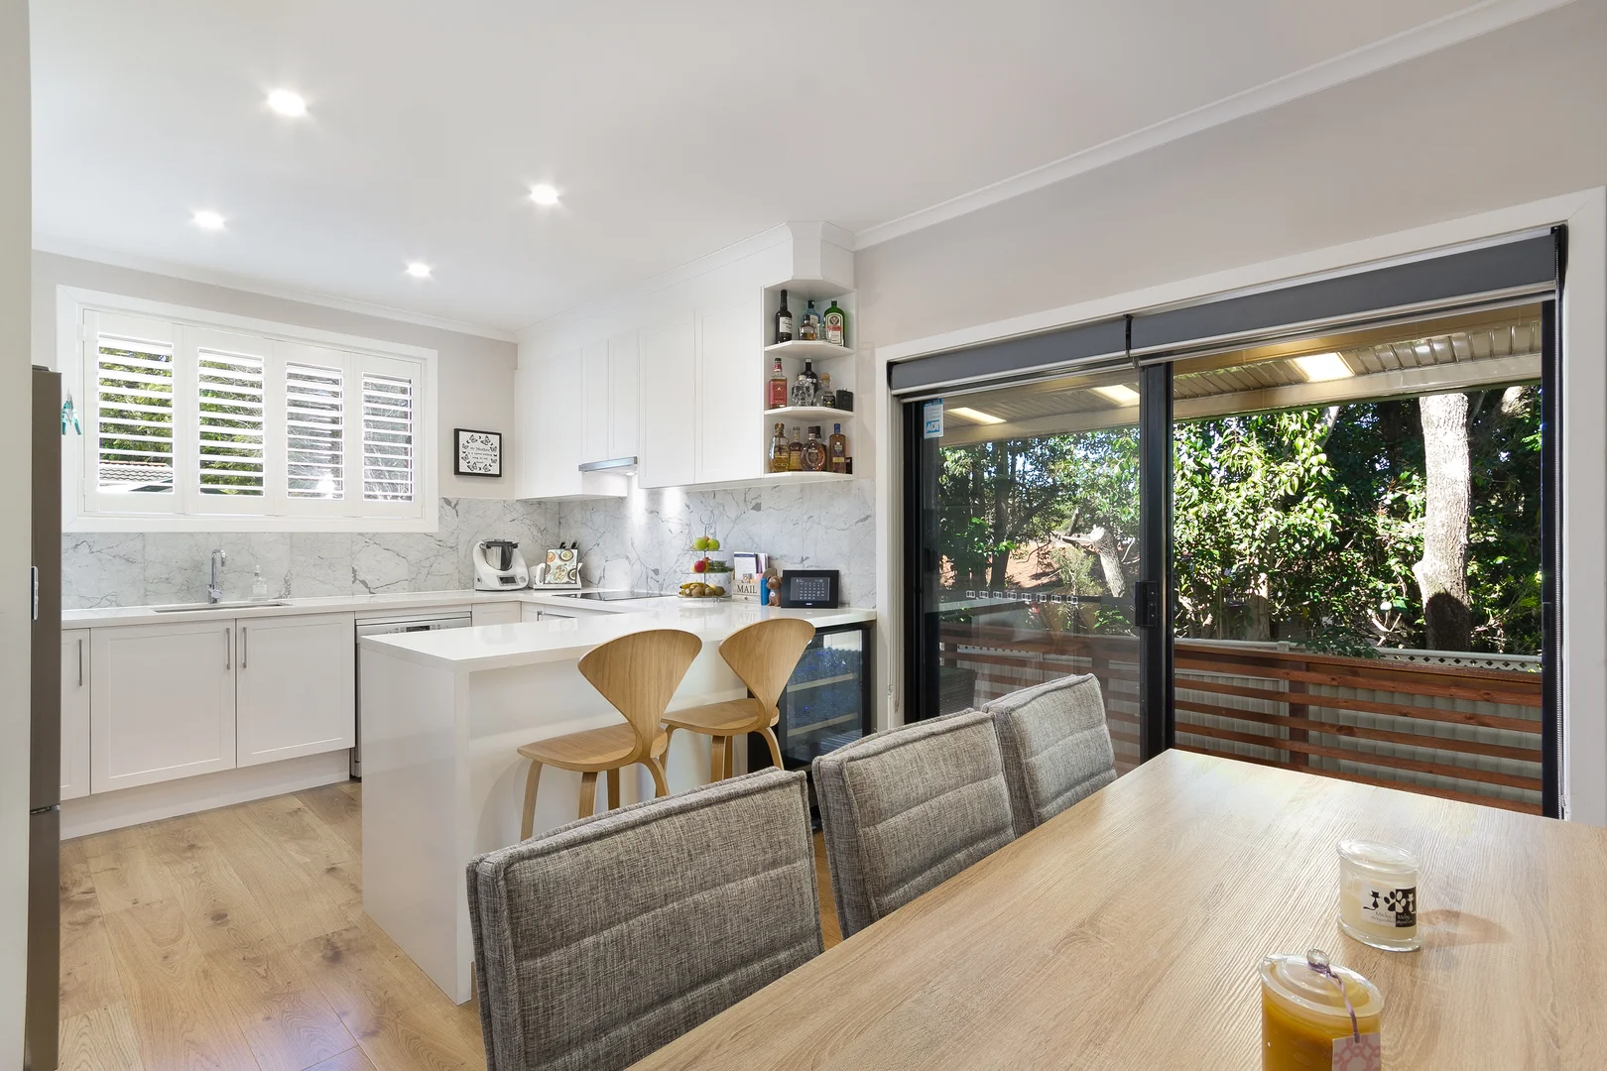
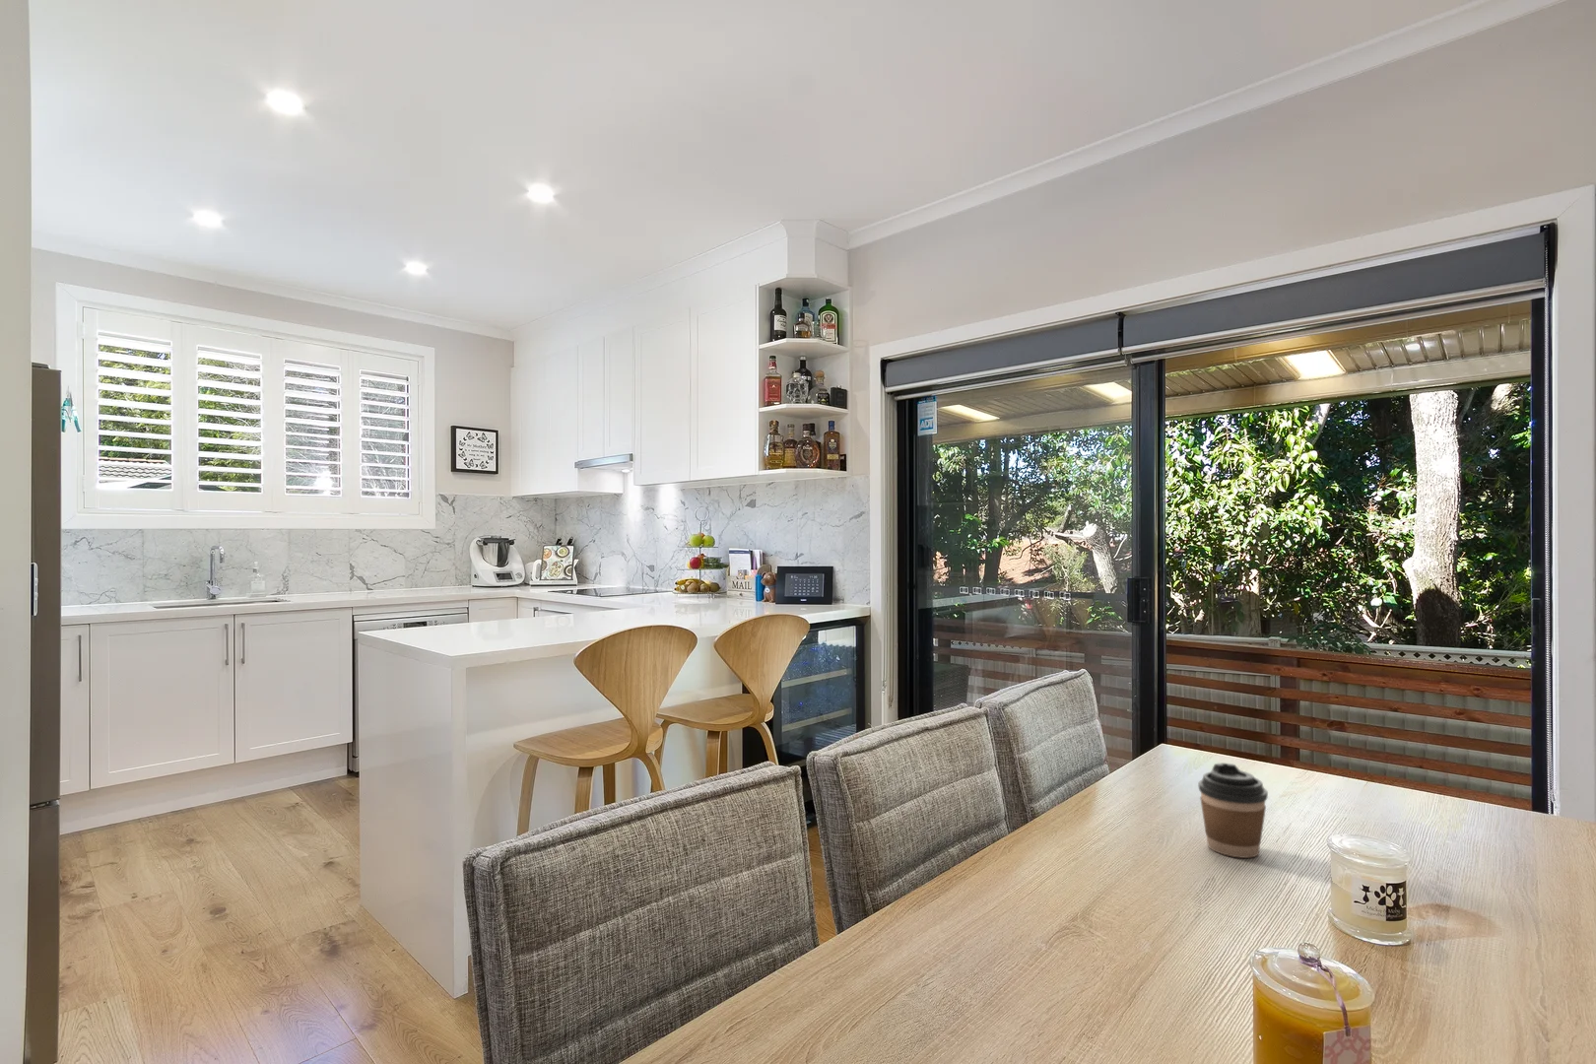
+ coffee cup [1197,762,1269,859]
